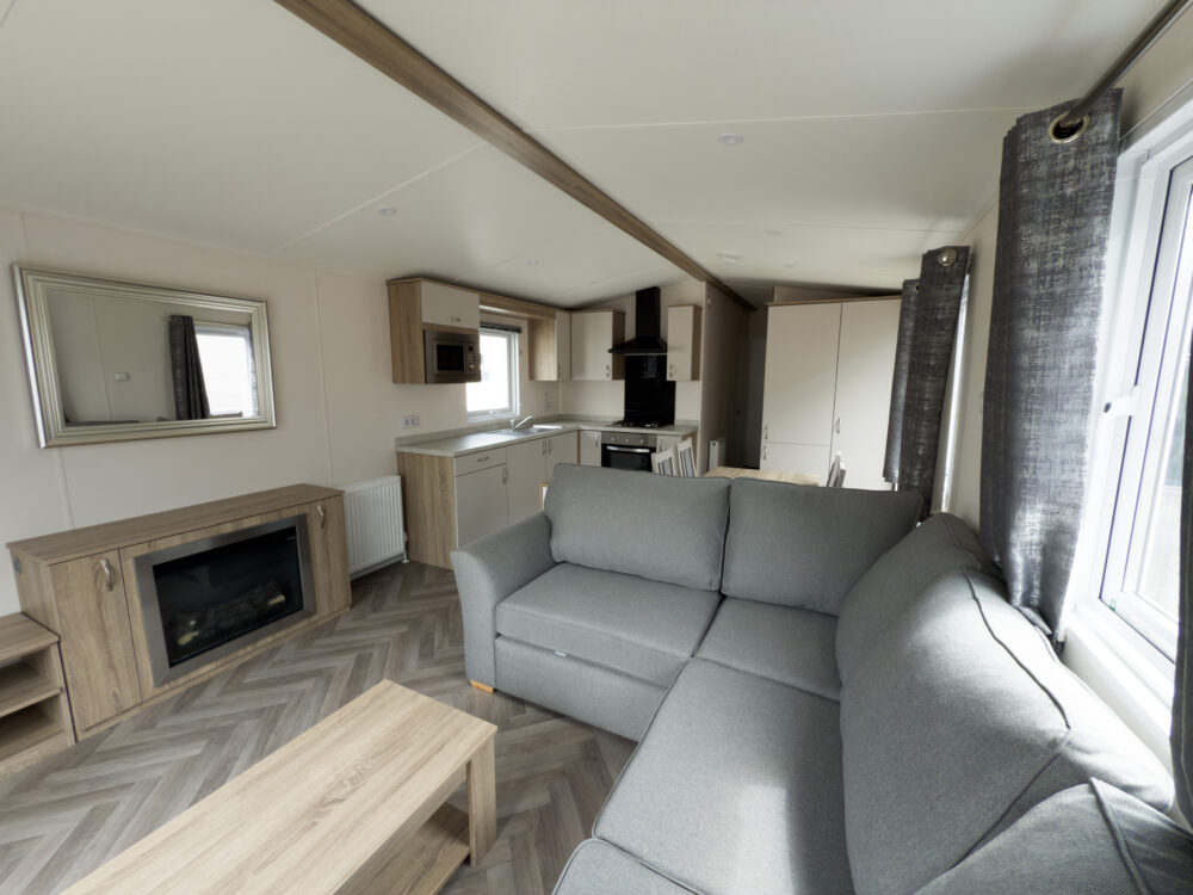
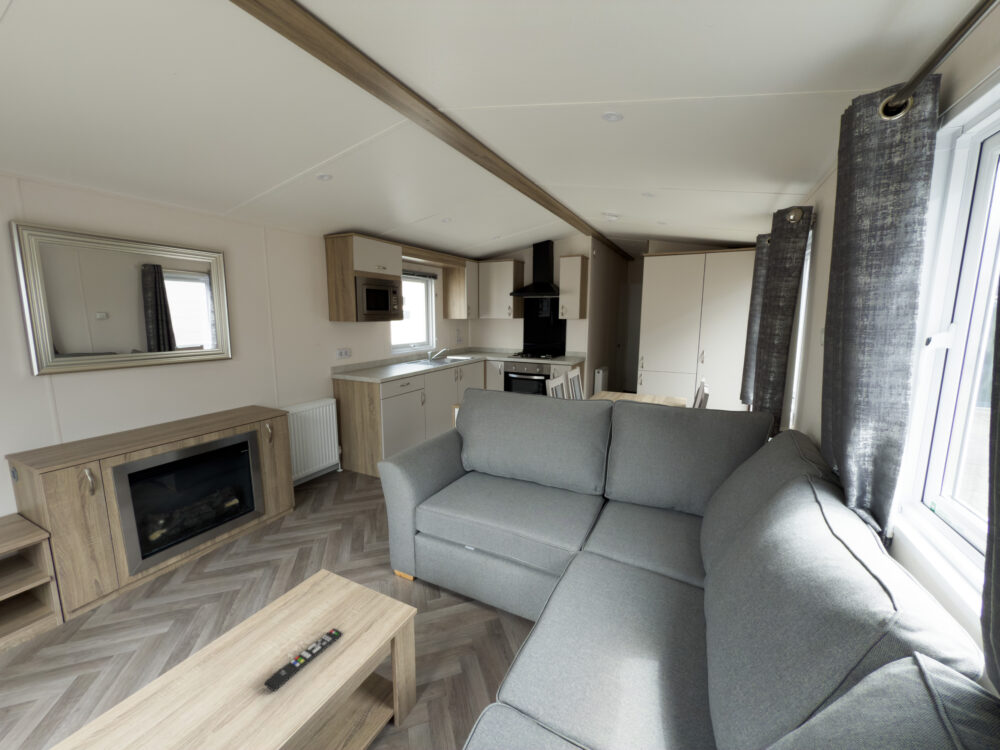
+ remote control [263,627,344,693]
